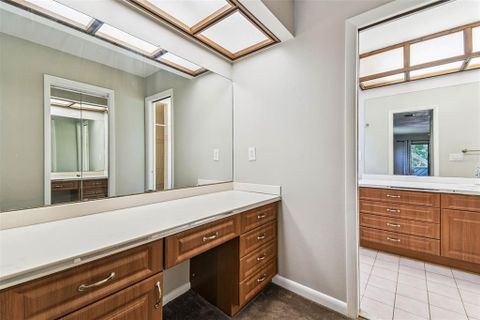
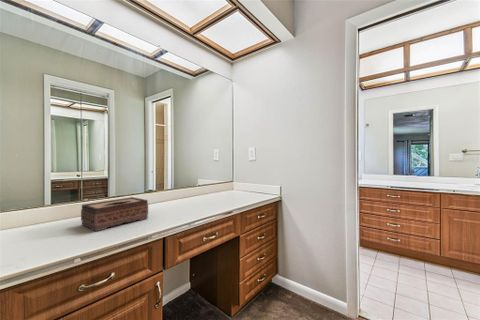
+ tissue box [80,196,149,232]
